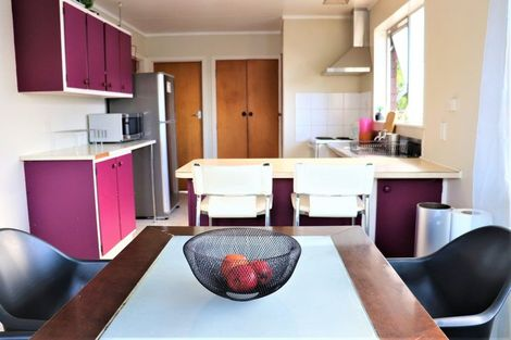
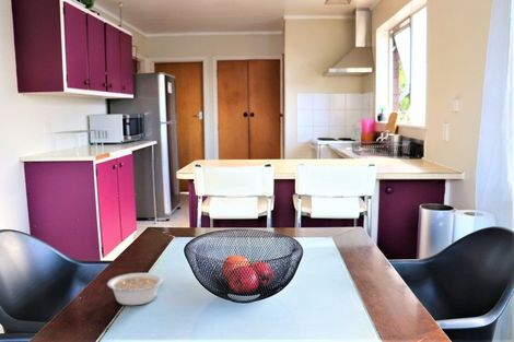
+ legume [106,272,164,306]
